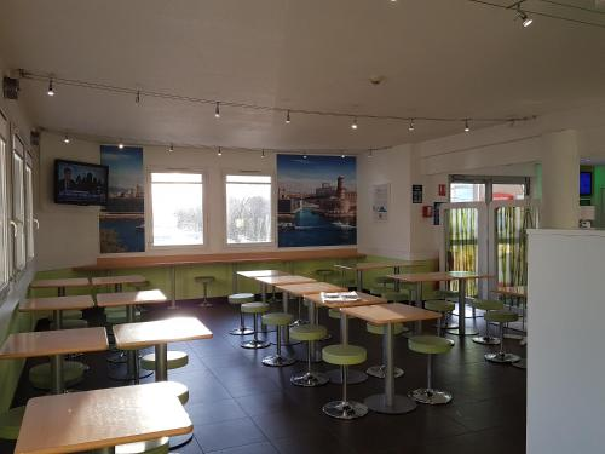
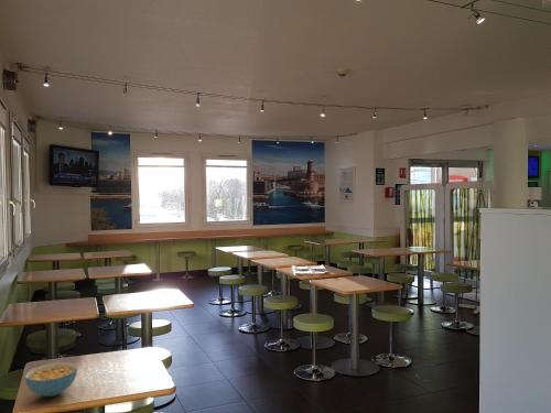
+ cereal bowl [24,361,78,398]
